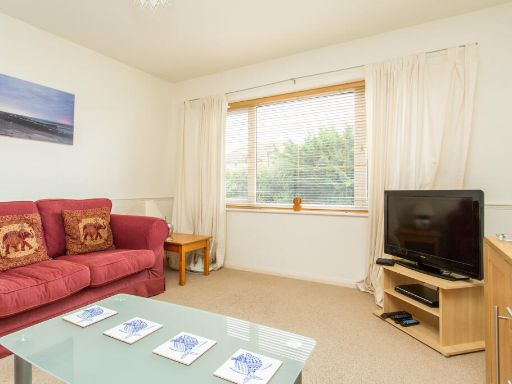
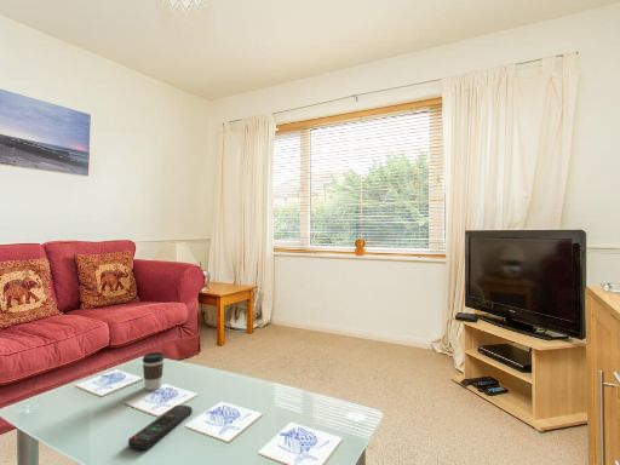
+ remote control [127,404,194,450]
+ coffee cup [142,351,165,391]
